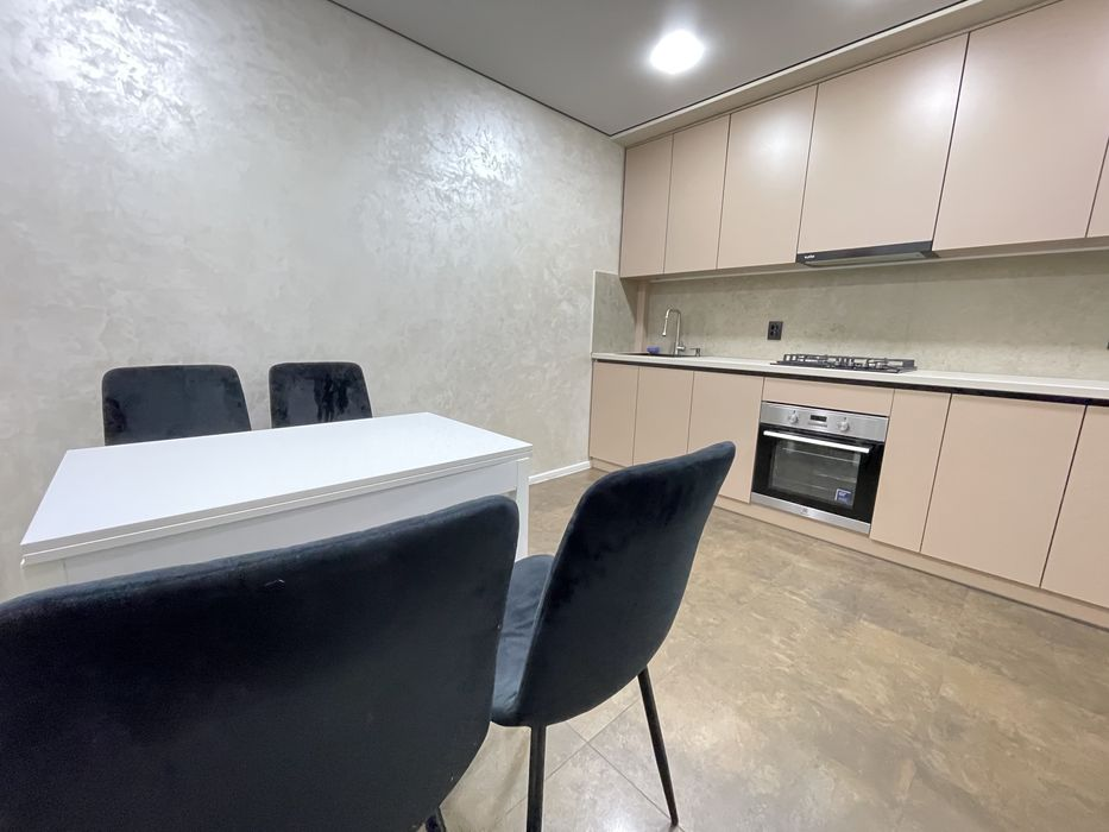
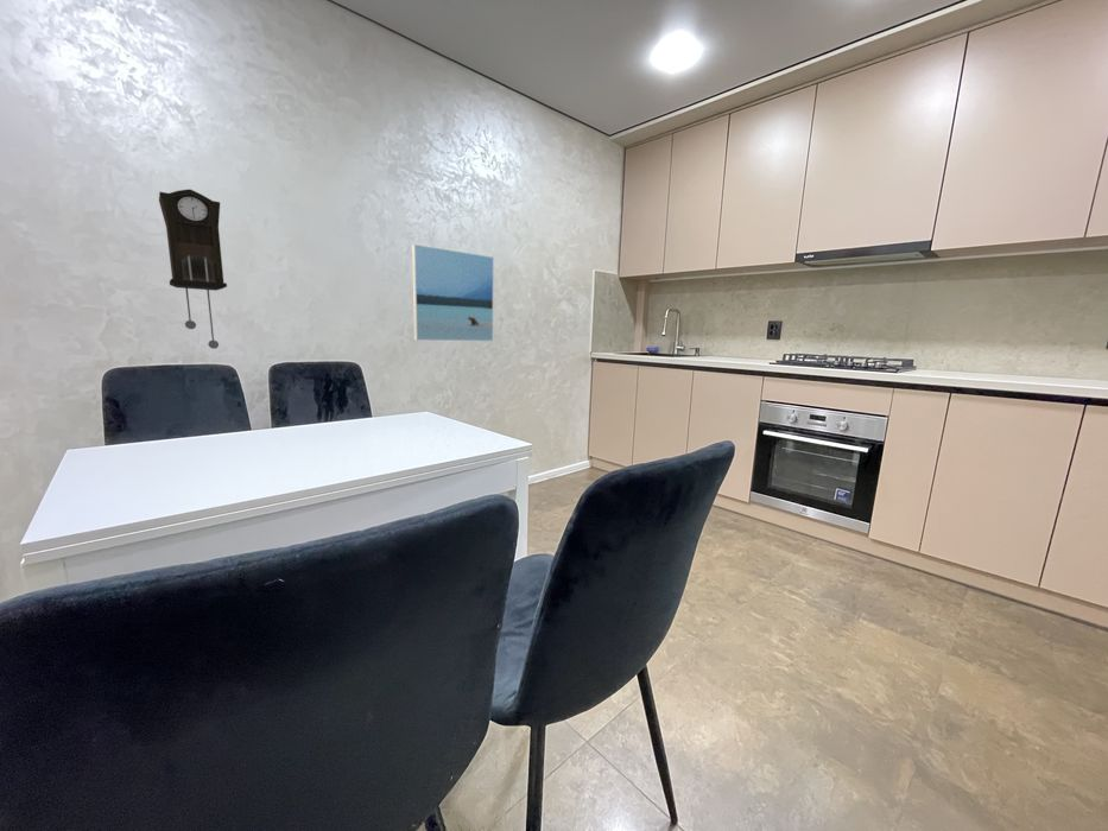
+ pendulum clock [158,188,228,350]
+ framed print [411,243,495,343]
